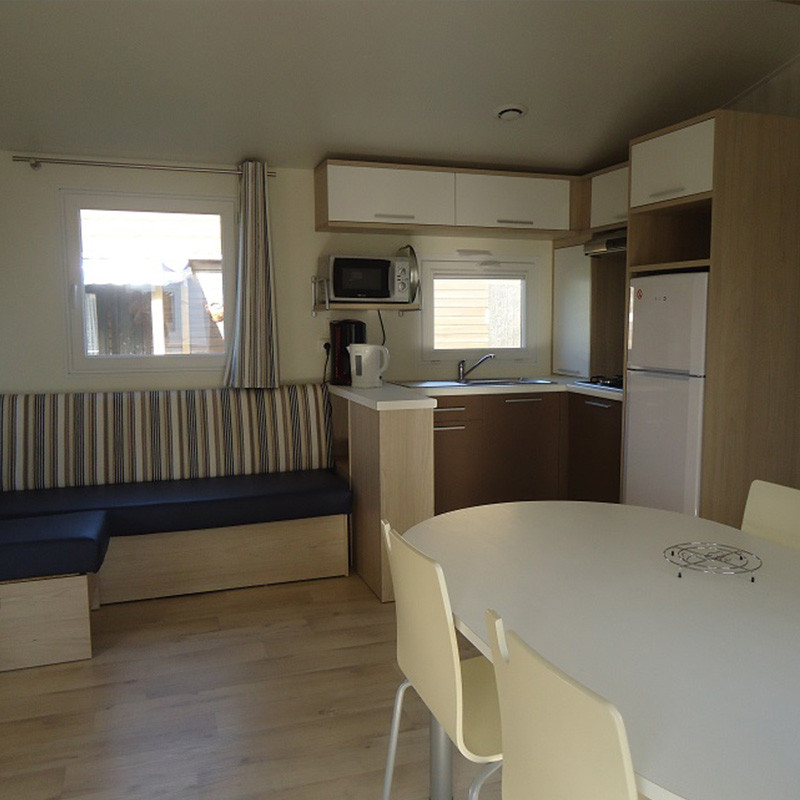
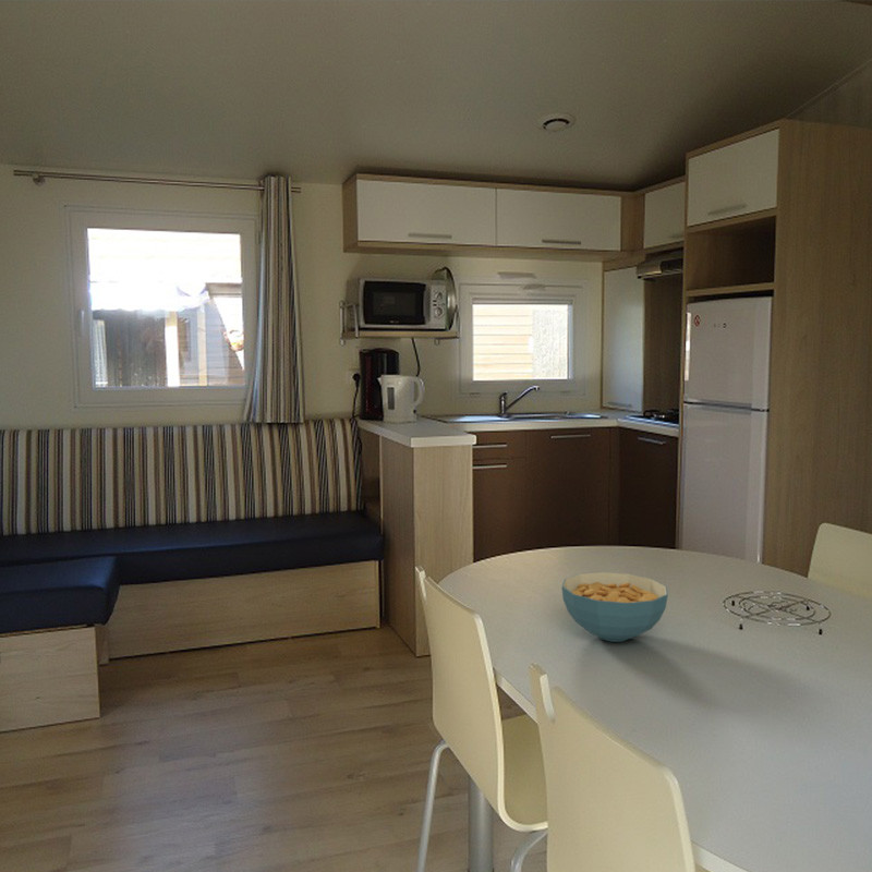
+ cereal bowl [560,571,669,643]
